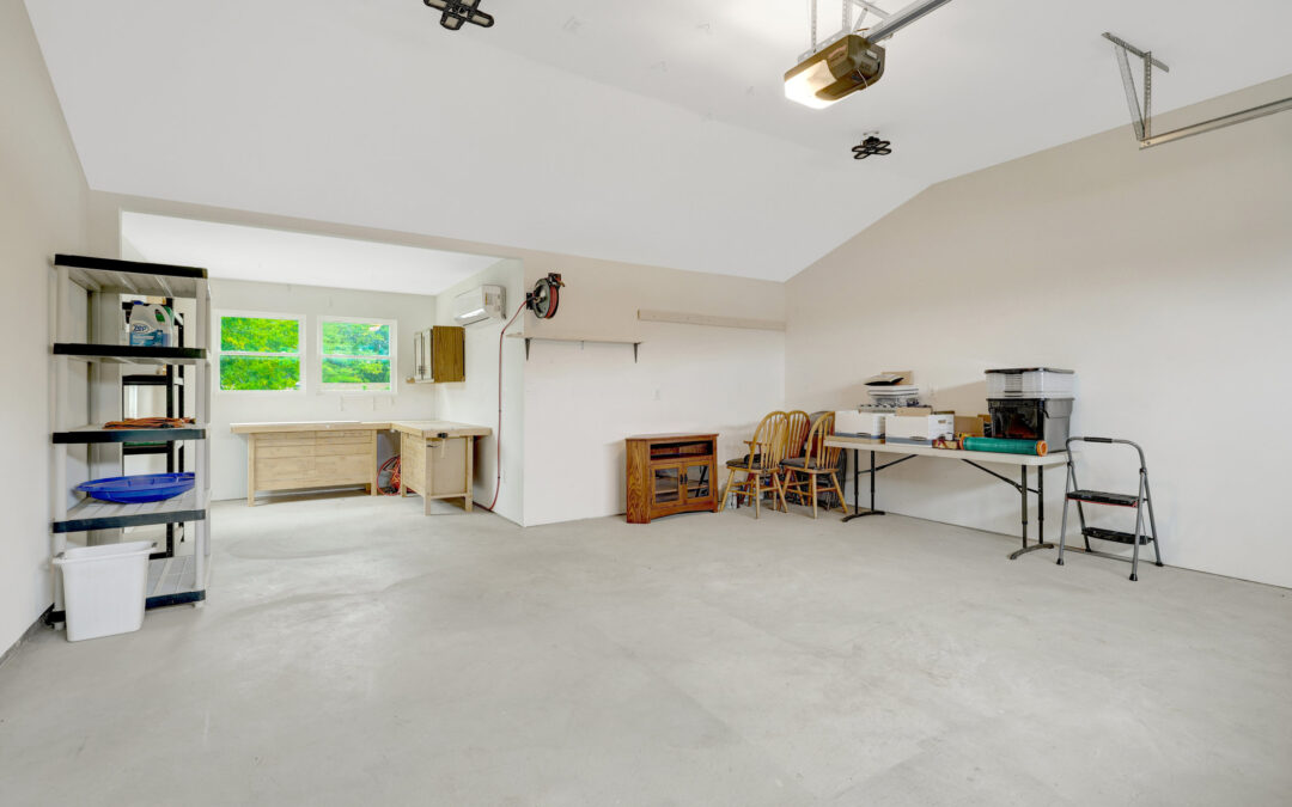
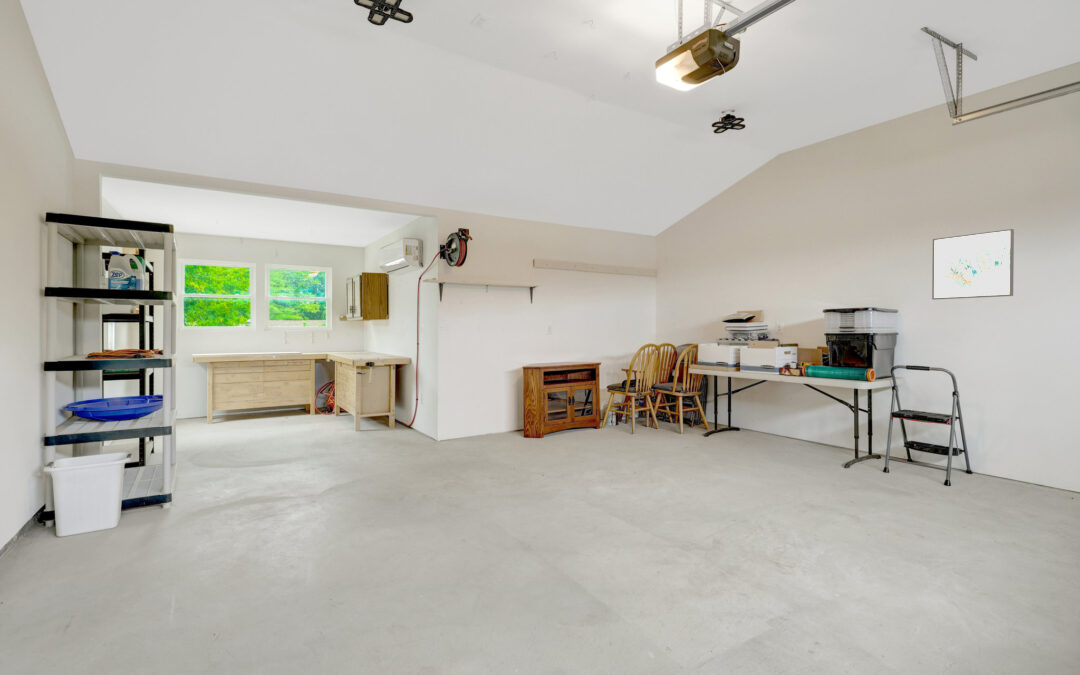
+ wall art [931,228,1015,300]
